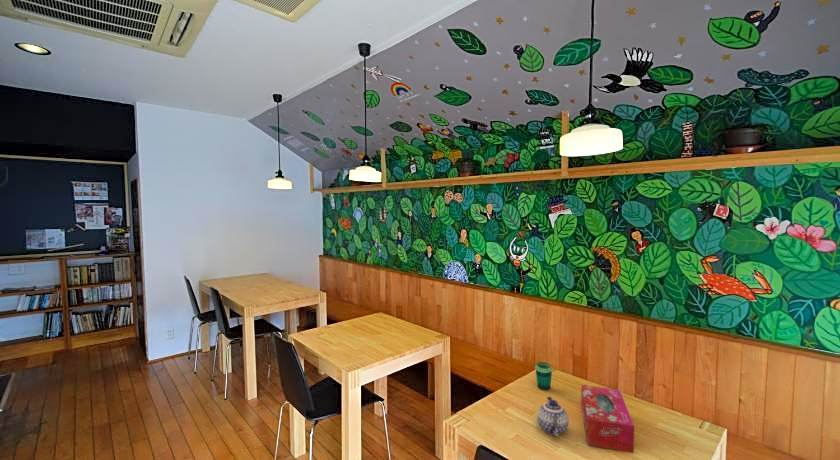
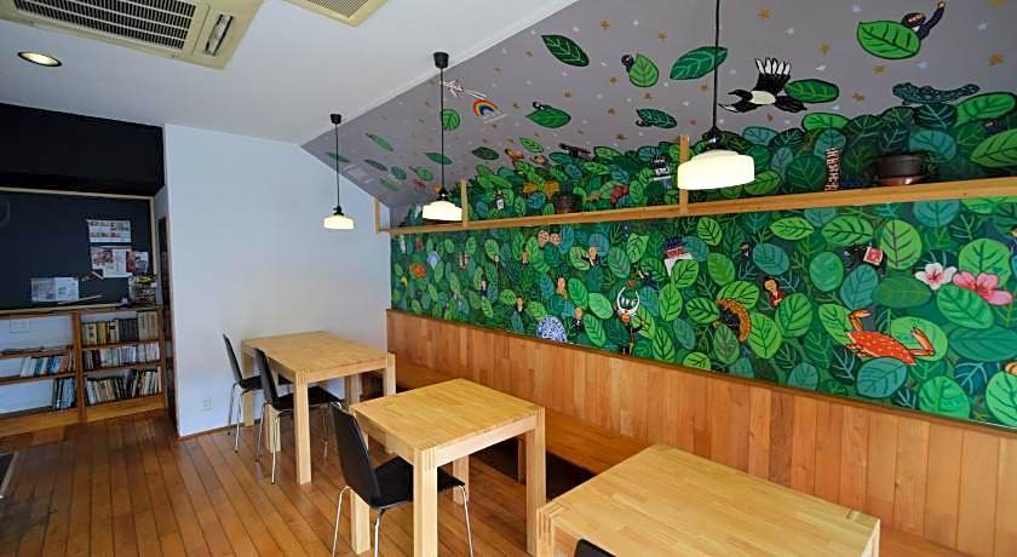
- teapot [536,395,570,438]
- tissue box [580,384,635,454]
- cup [534,361,553,391]
